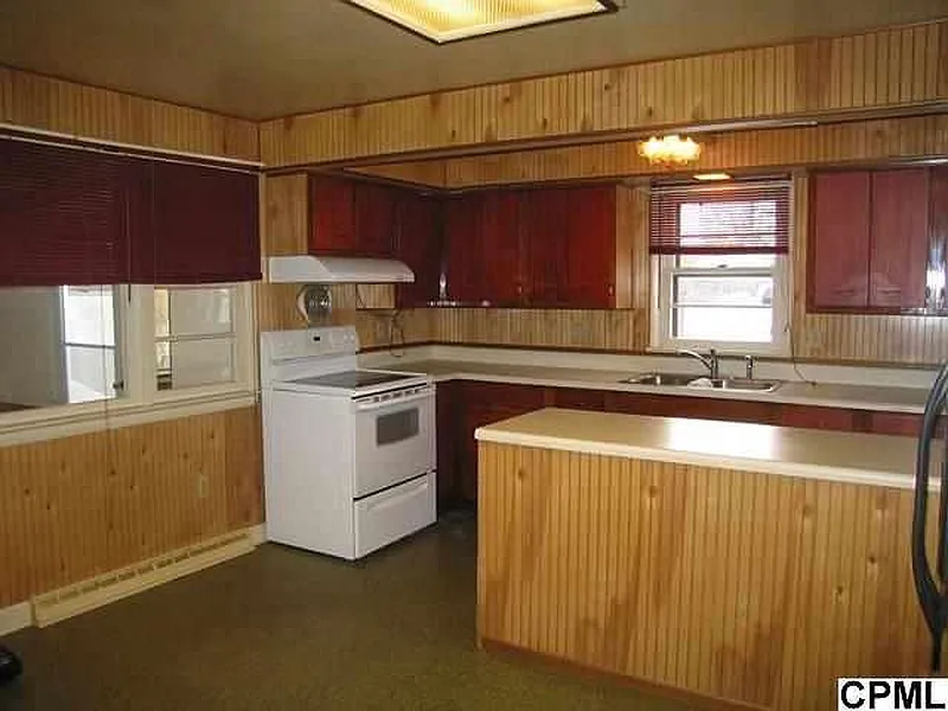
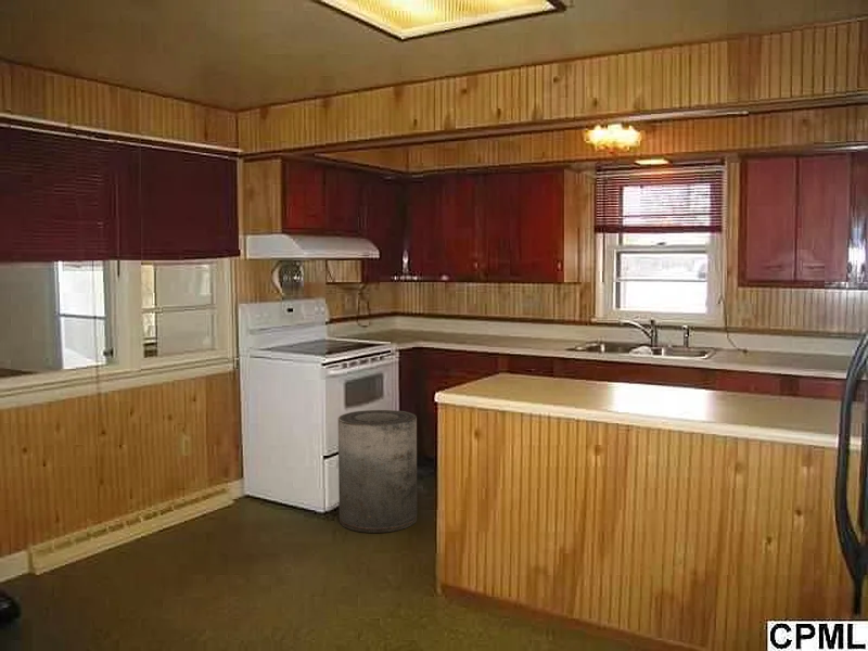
+ trash can [337,409,418,534]
